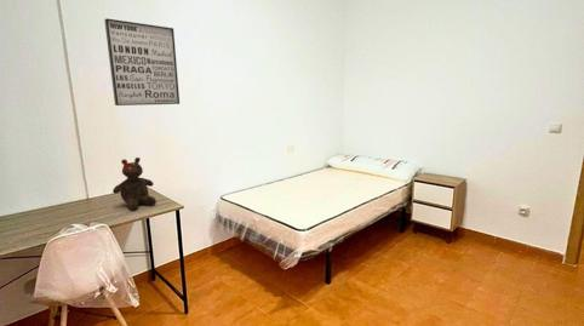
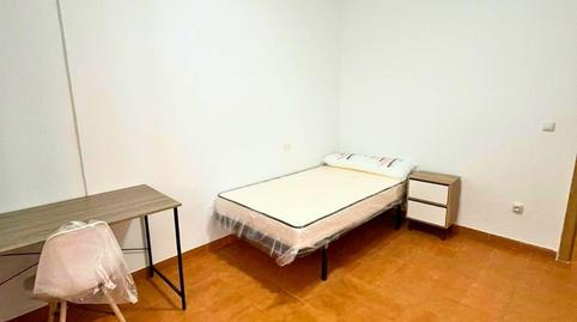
- teddy bear [111,156,158,211]
- wall art [103,17,181,107]
